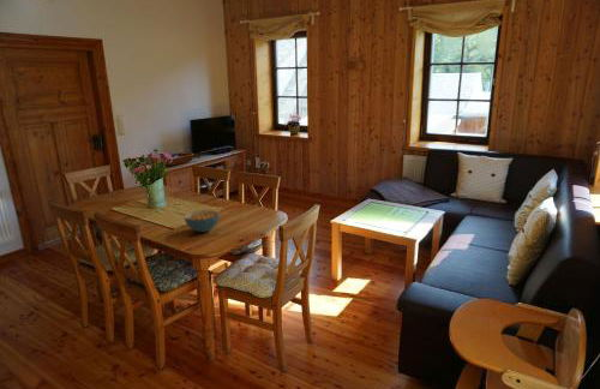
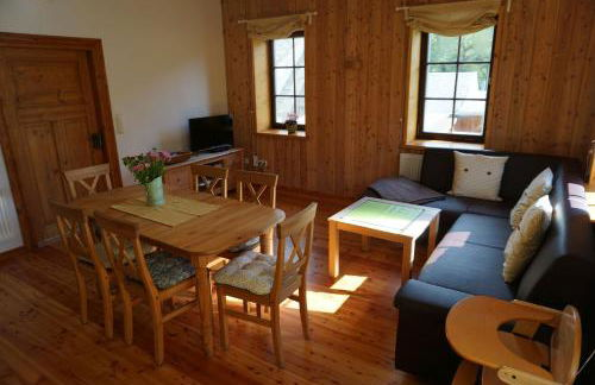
- cereal bowl [184,209,221,233]
